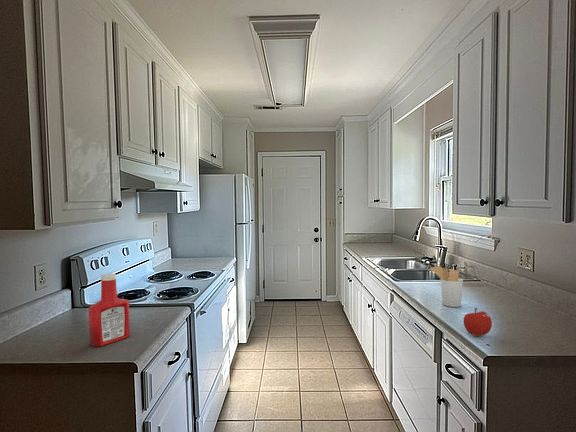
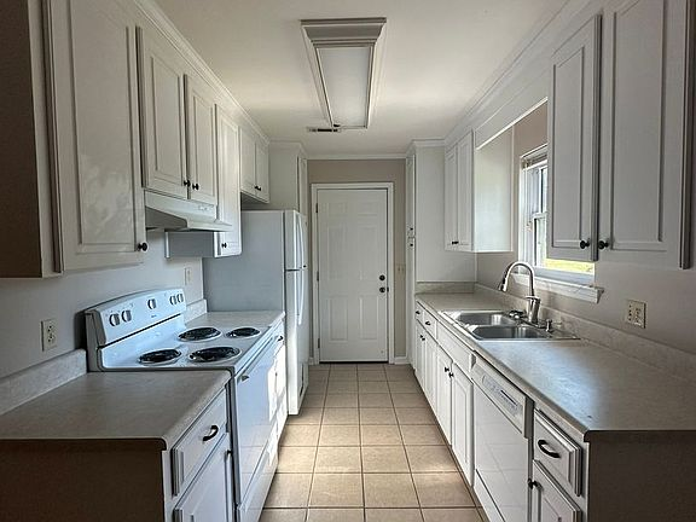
- utensil holder [429,265,464,308]
- soap bottle [88,273,131,348]
- fruit [462,307,493,337]
